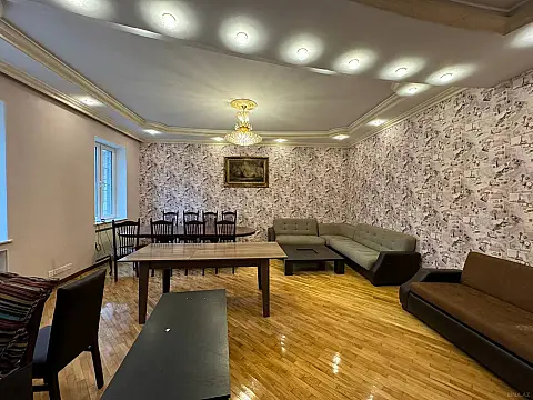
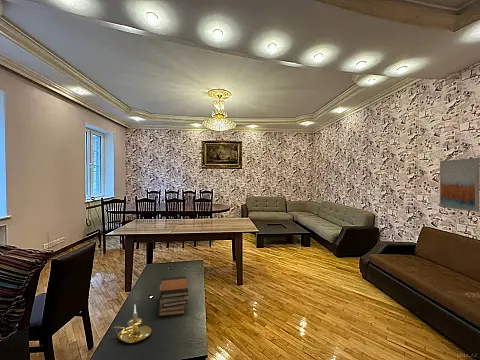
+ candle holder [112,305,152,344]
+ wall art [439,157,480,213]
+ book stack [158,275,190,317]
